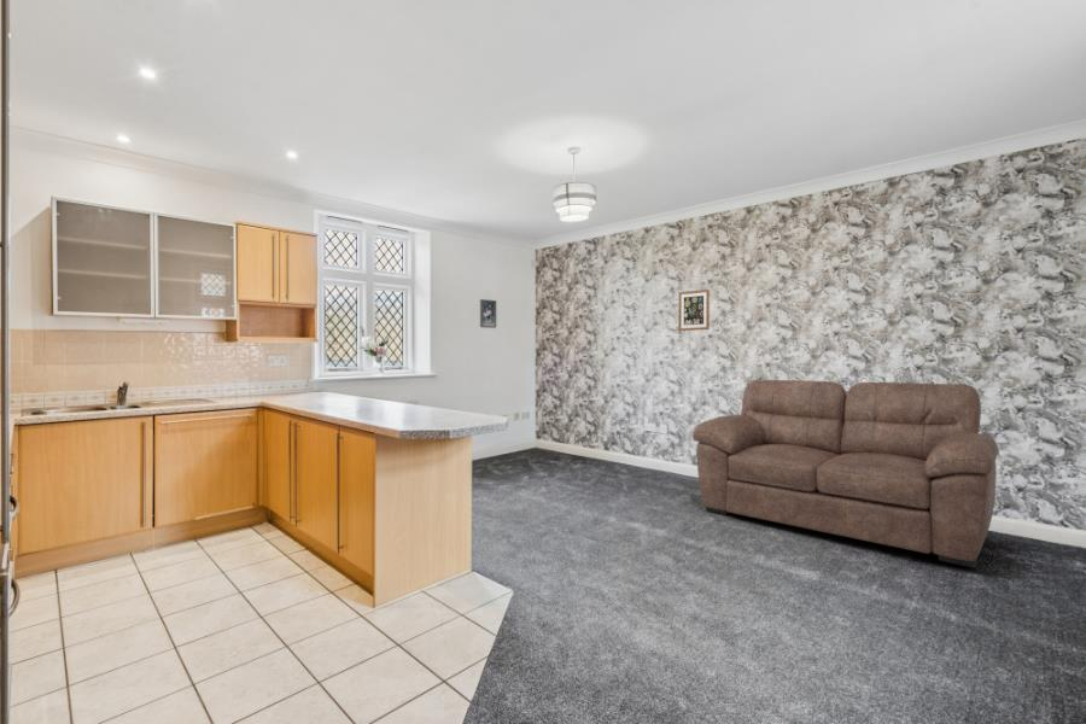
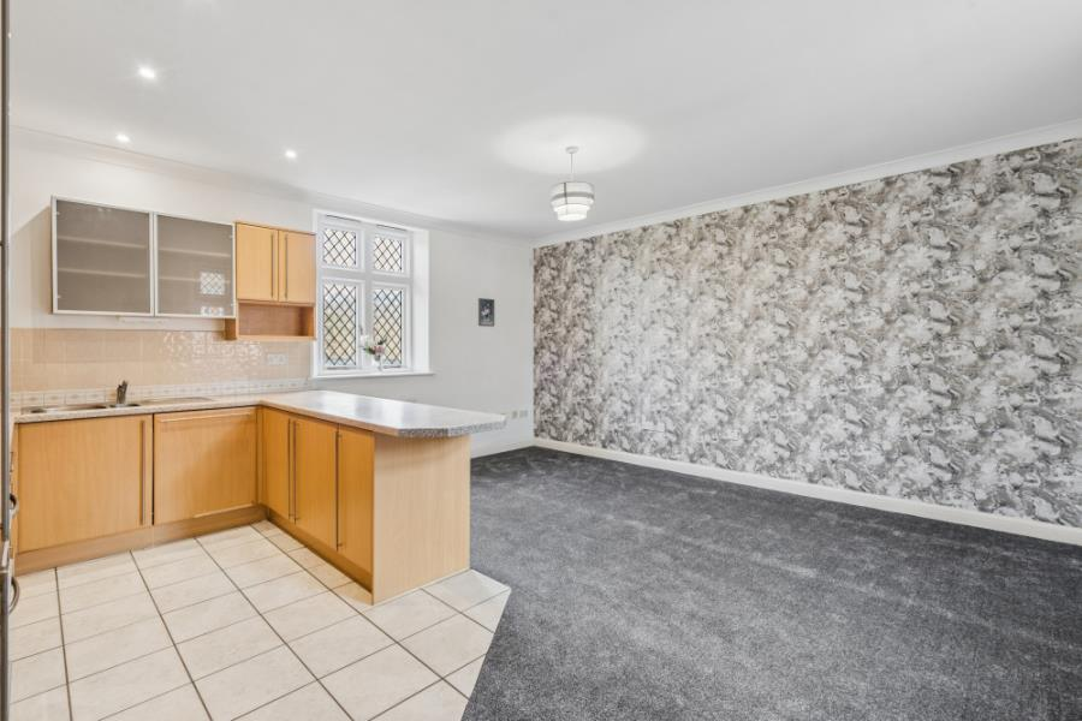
- sofa [691,379,1000,570]
- wall art [677,288,711,332]
